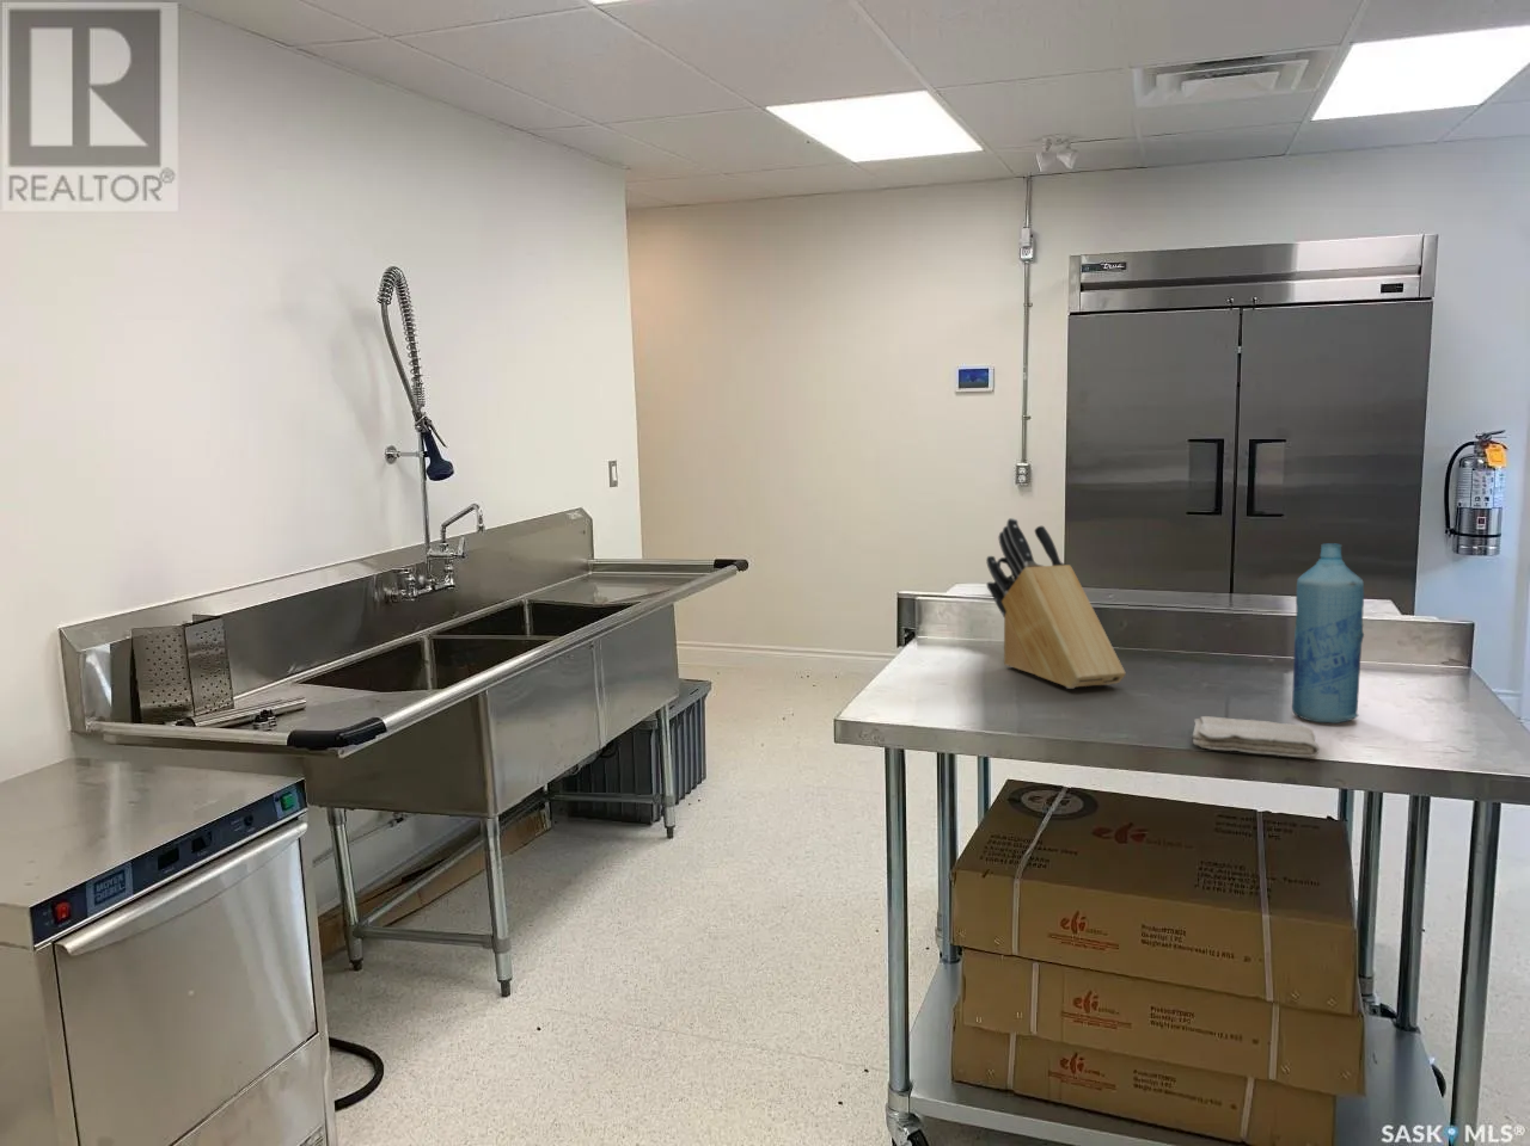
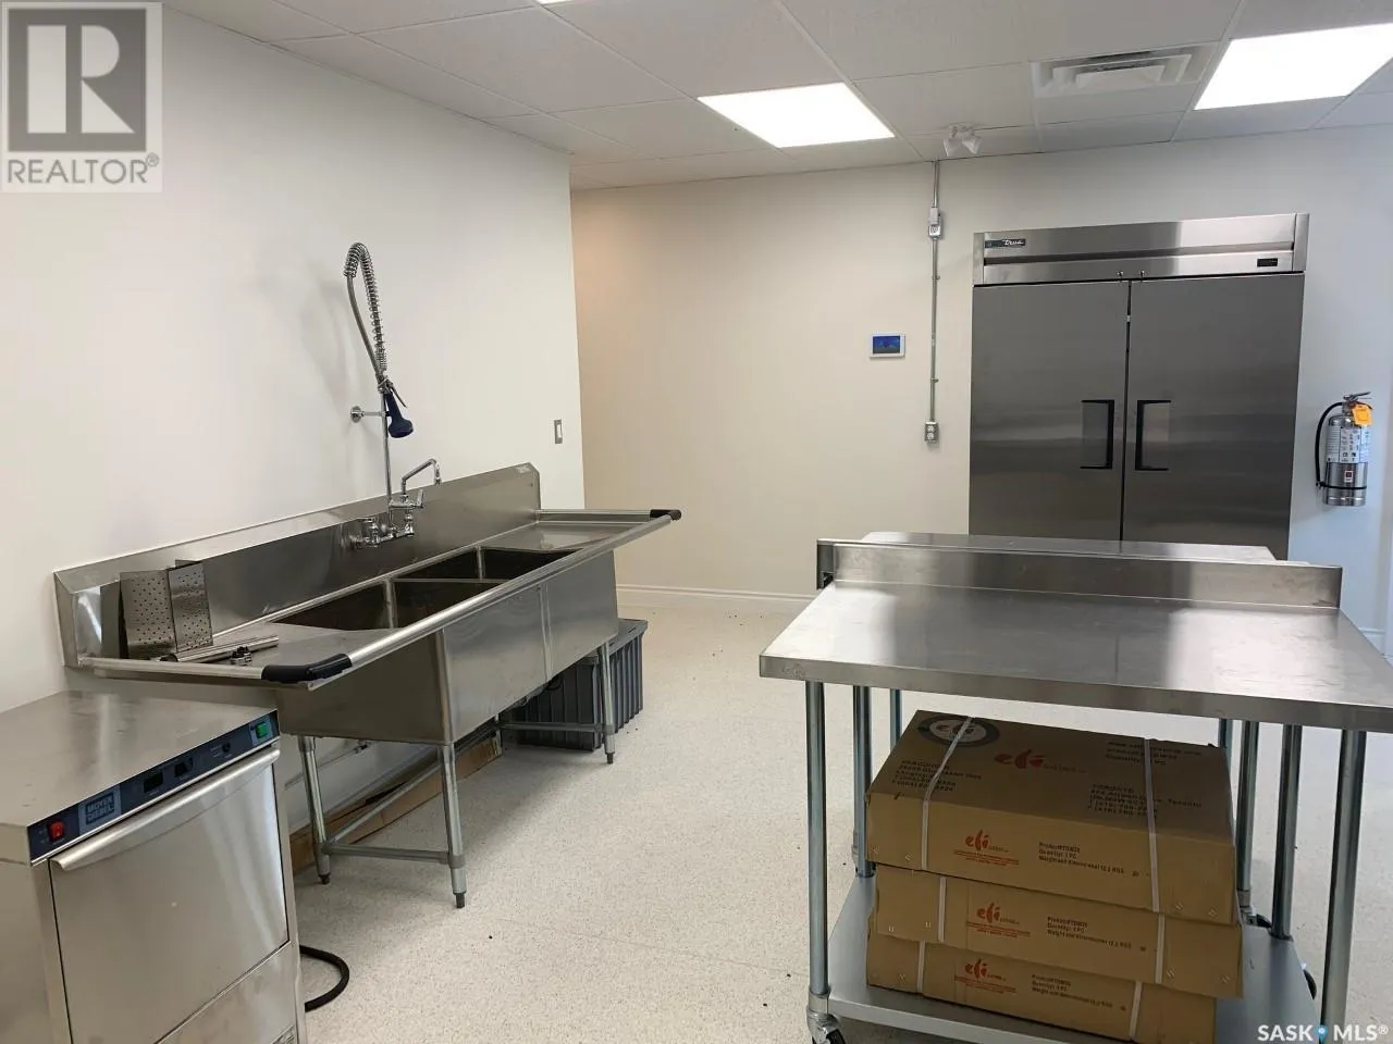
- washcloth [1191,715,1320,758]
- knife block [985,516,1128,690]
- bottle [1291,542,1365,725]
